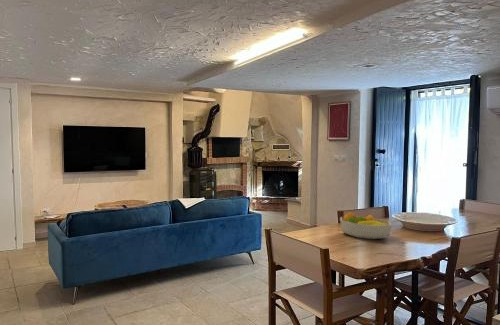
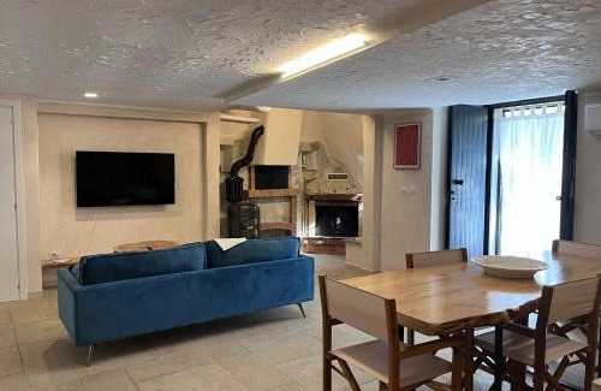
- fruit bowl [339,211,392,240]
